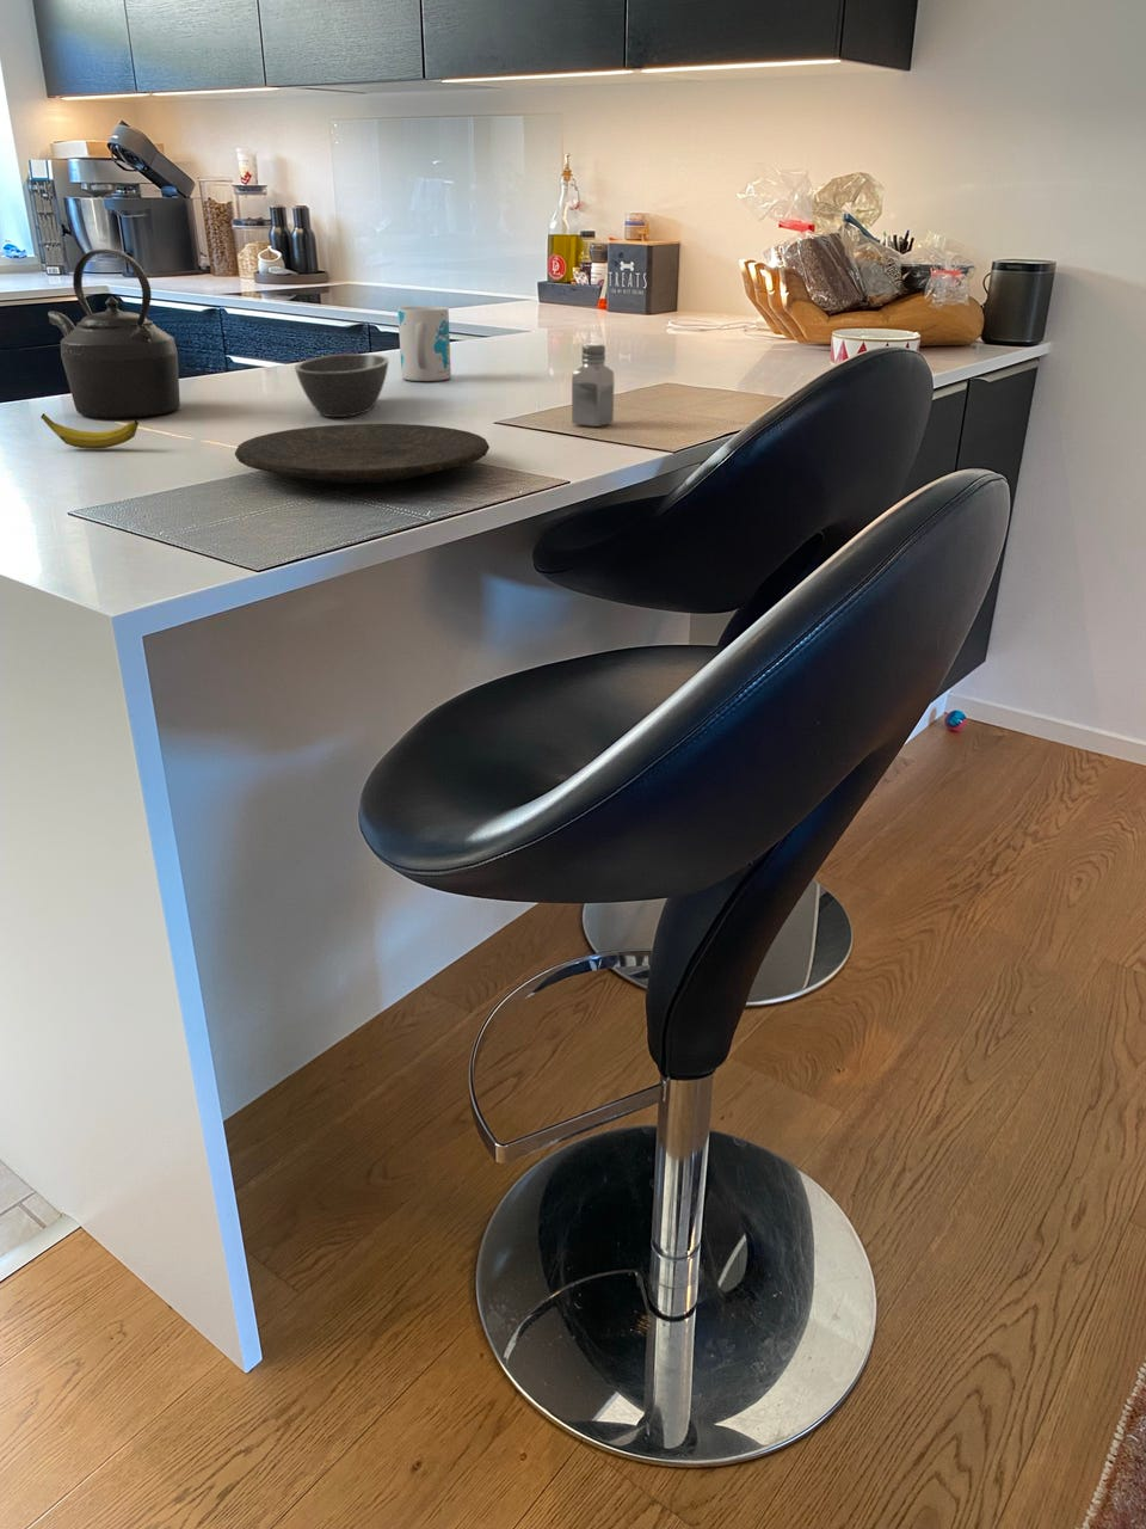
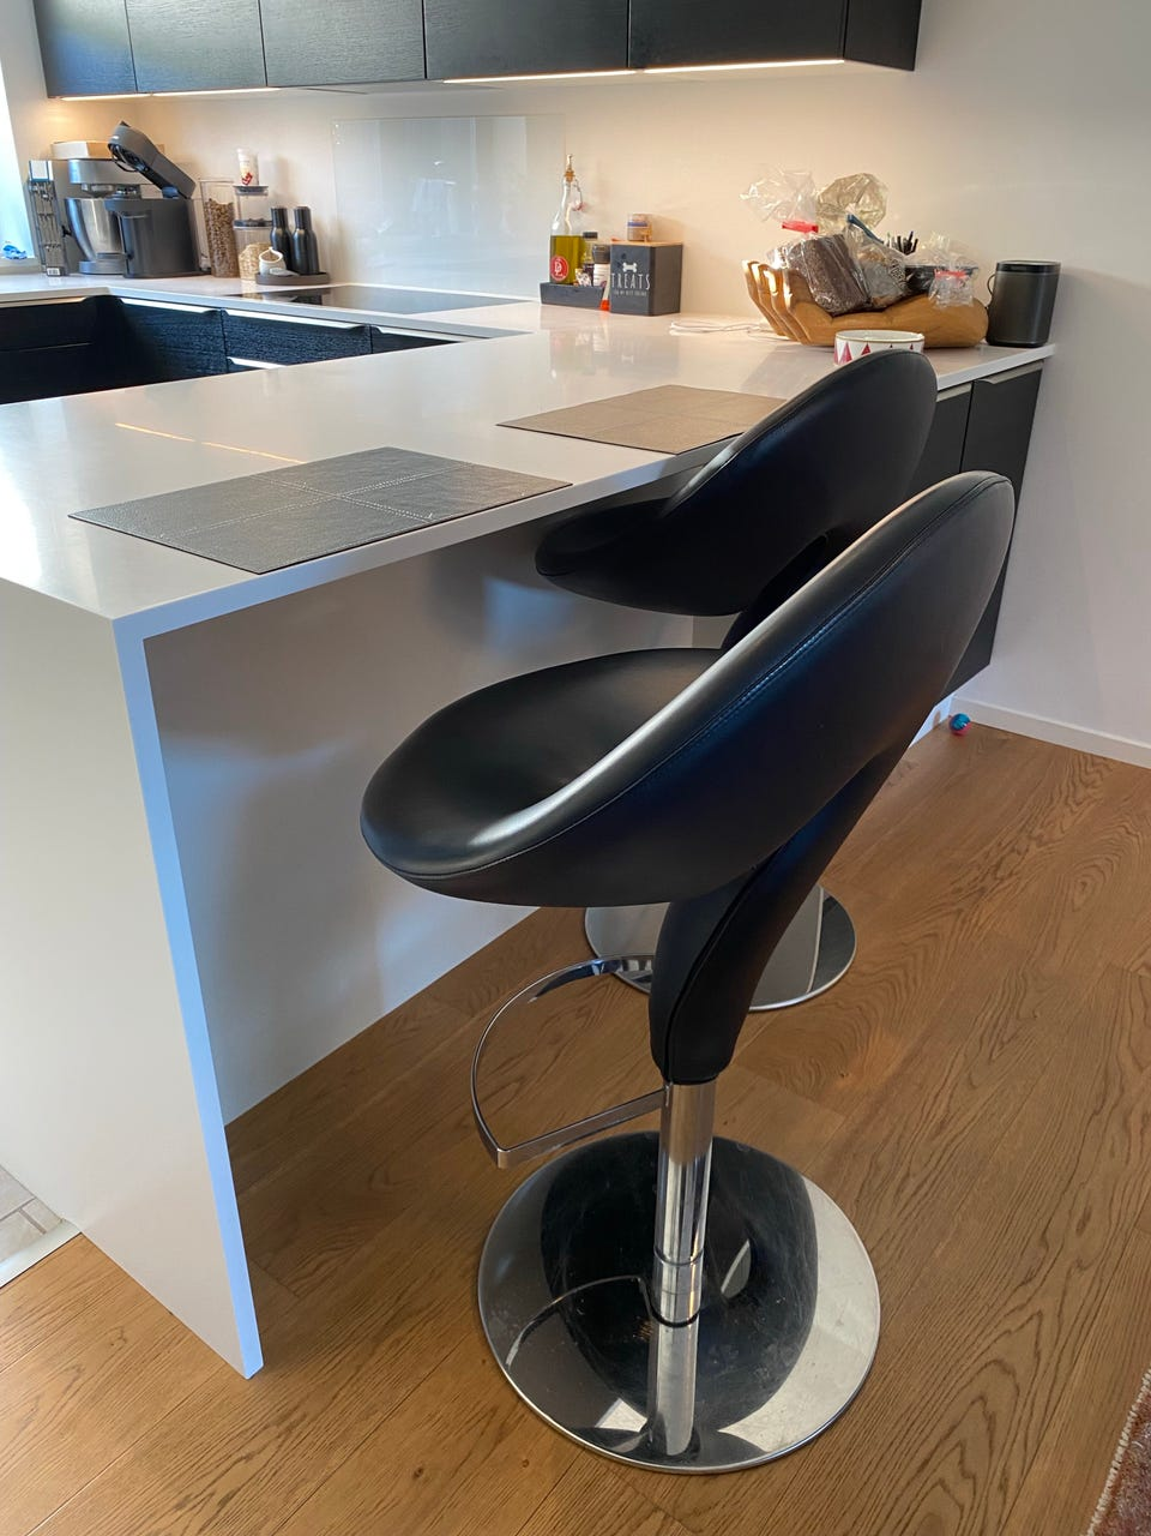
- saltshaker [571,343,615,427]
- mug [396,306,453,383]
- banana [40,412,140,449]
- plate [234,423,491,485]
- kettle [47,248,182,418]
- bowl [294,353,390,418]
